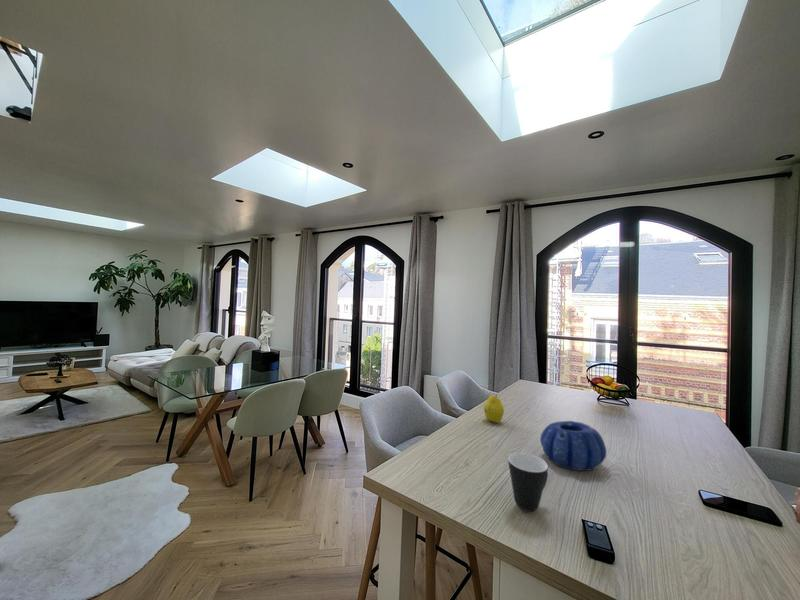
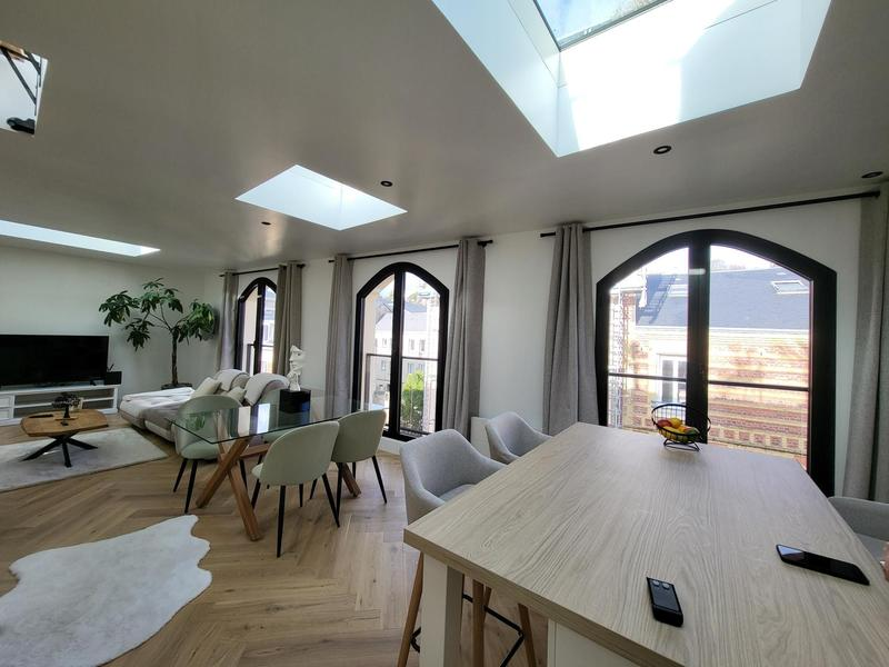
- decorative bowl [539,420,607,472]
- mug [507,452,549,512]
- fruit [483,394,505,424]
